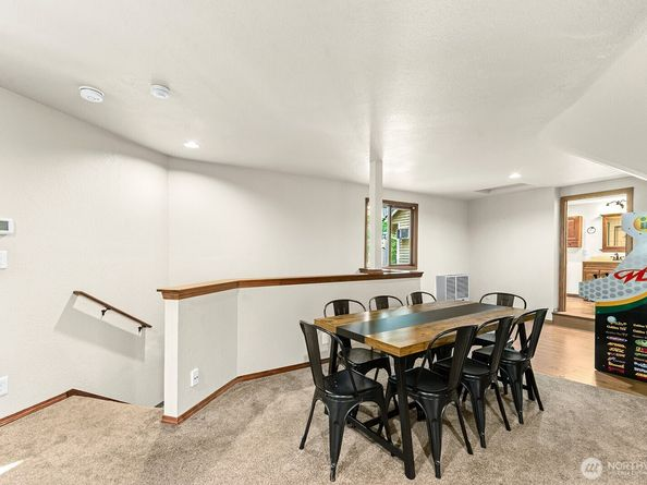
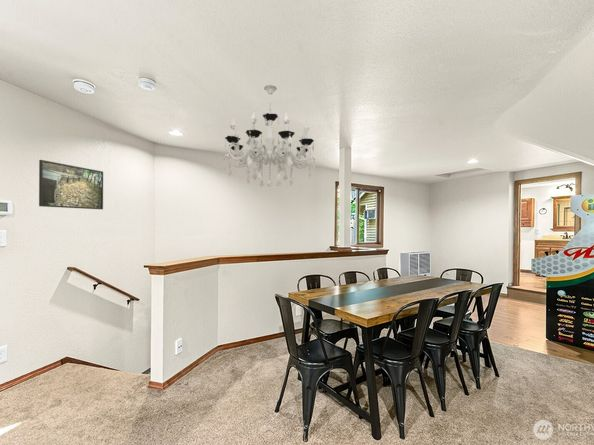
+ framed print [38,159,104,210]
+ chandelier [222,84,316,188]
